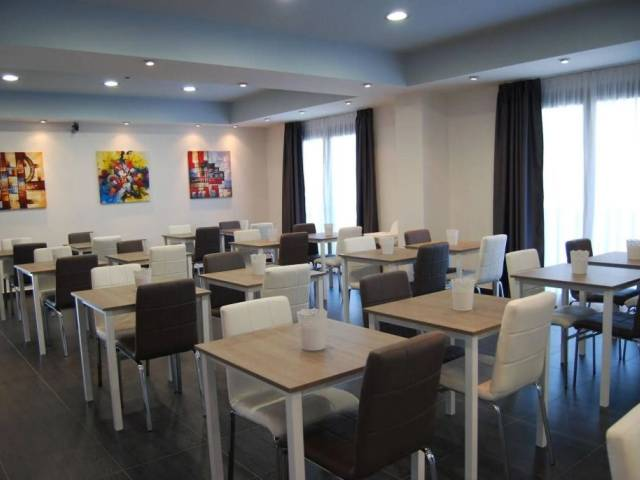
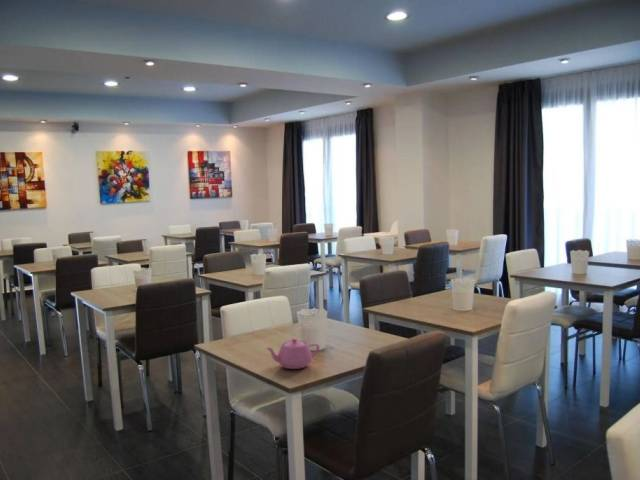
+ teapot [264,337,320,370]
